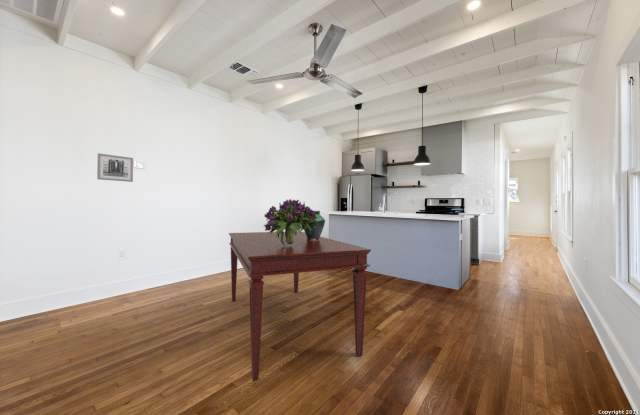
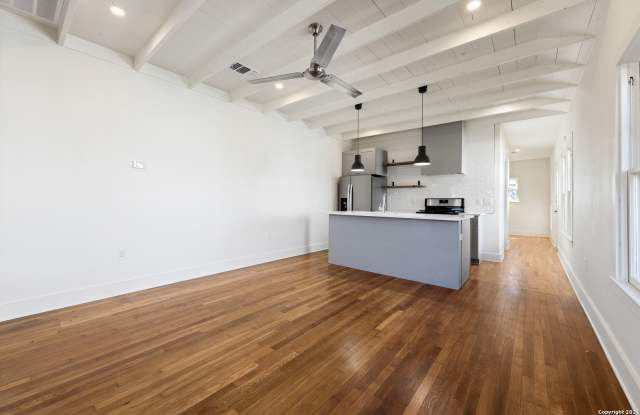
- bouquet [263,198,318,245]
- vase [303,210,326,241]
- wall art [96,152,134,183]
- dining table [228,230,372,382]
